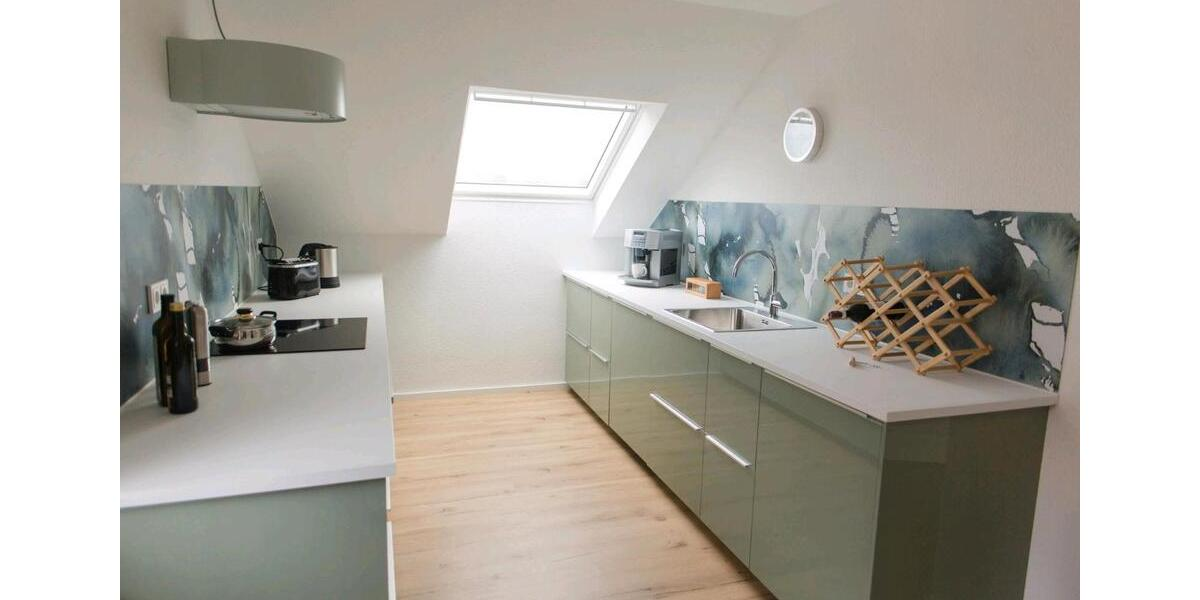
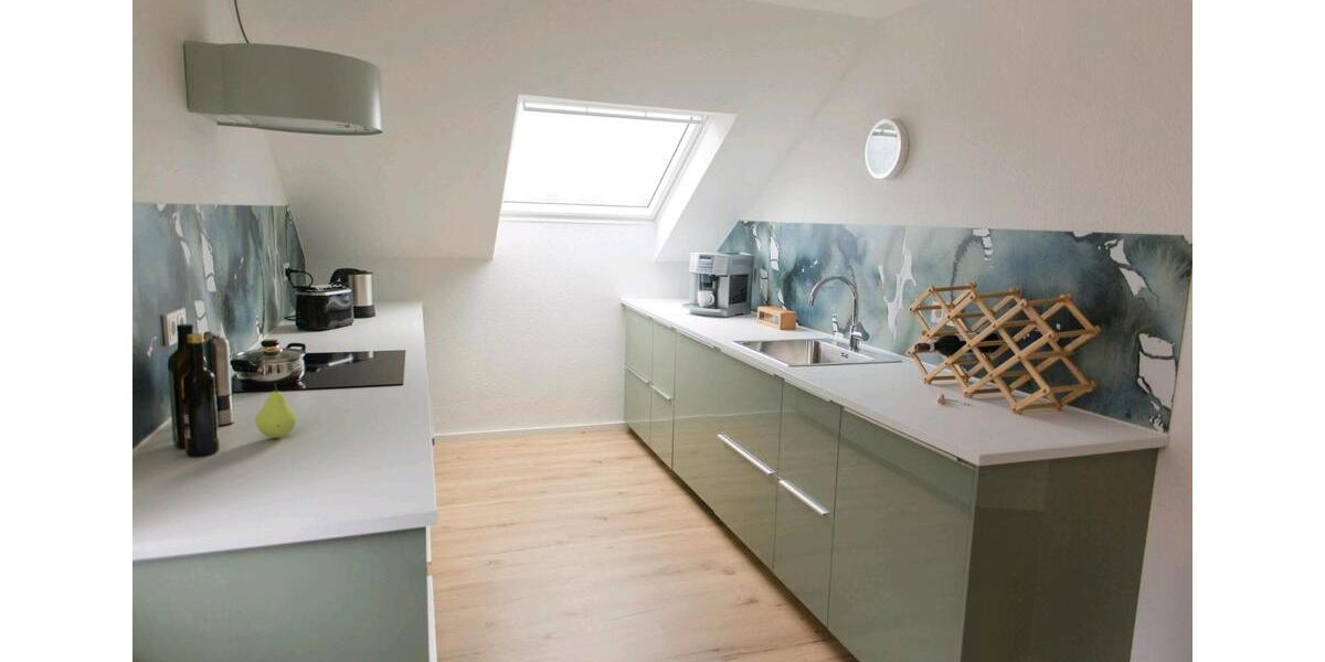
+ fruit [254,383,298,439]
